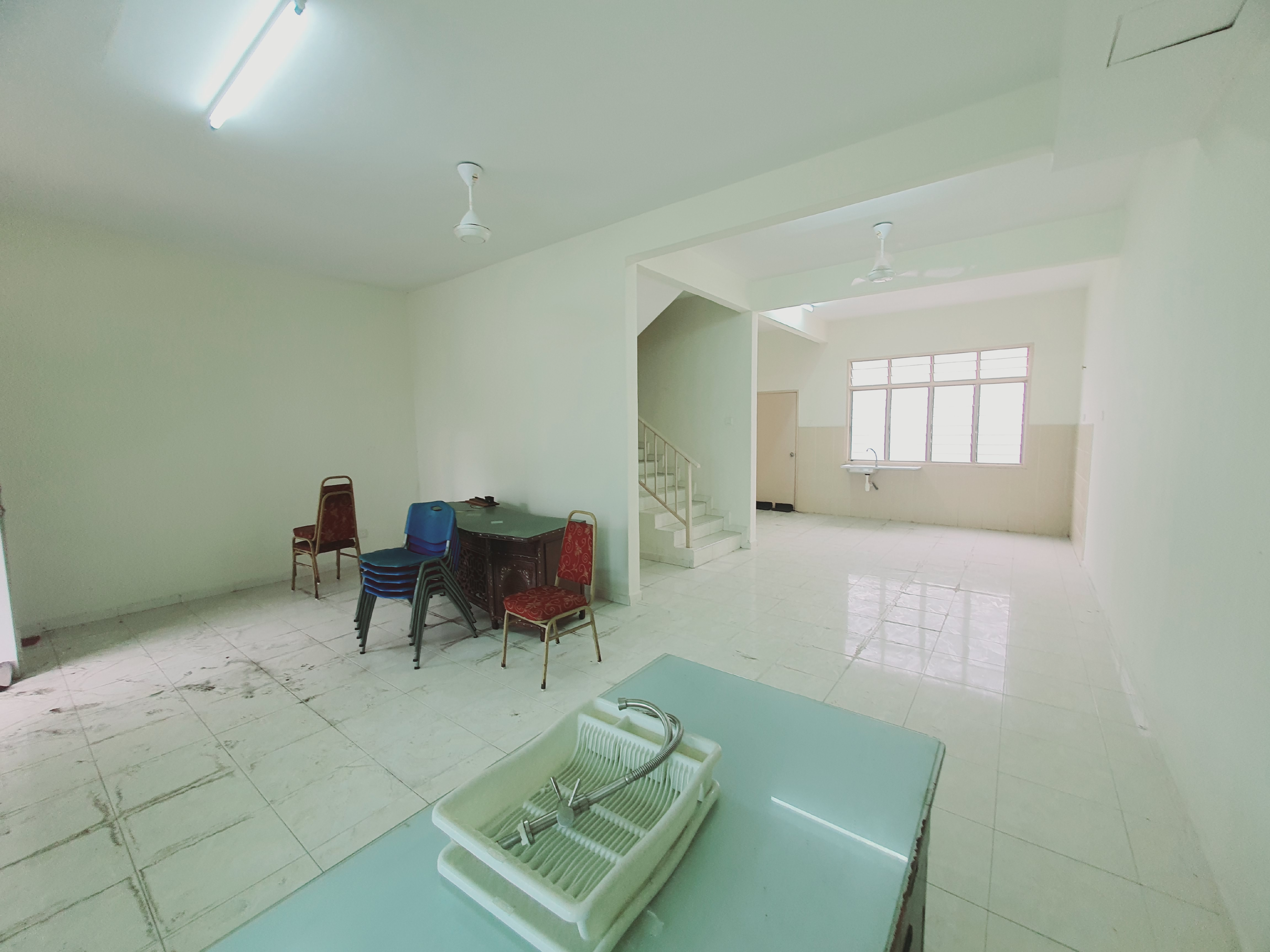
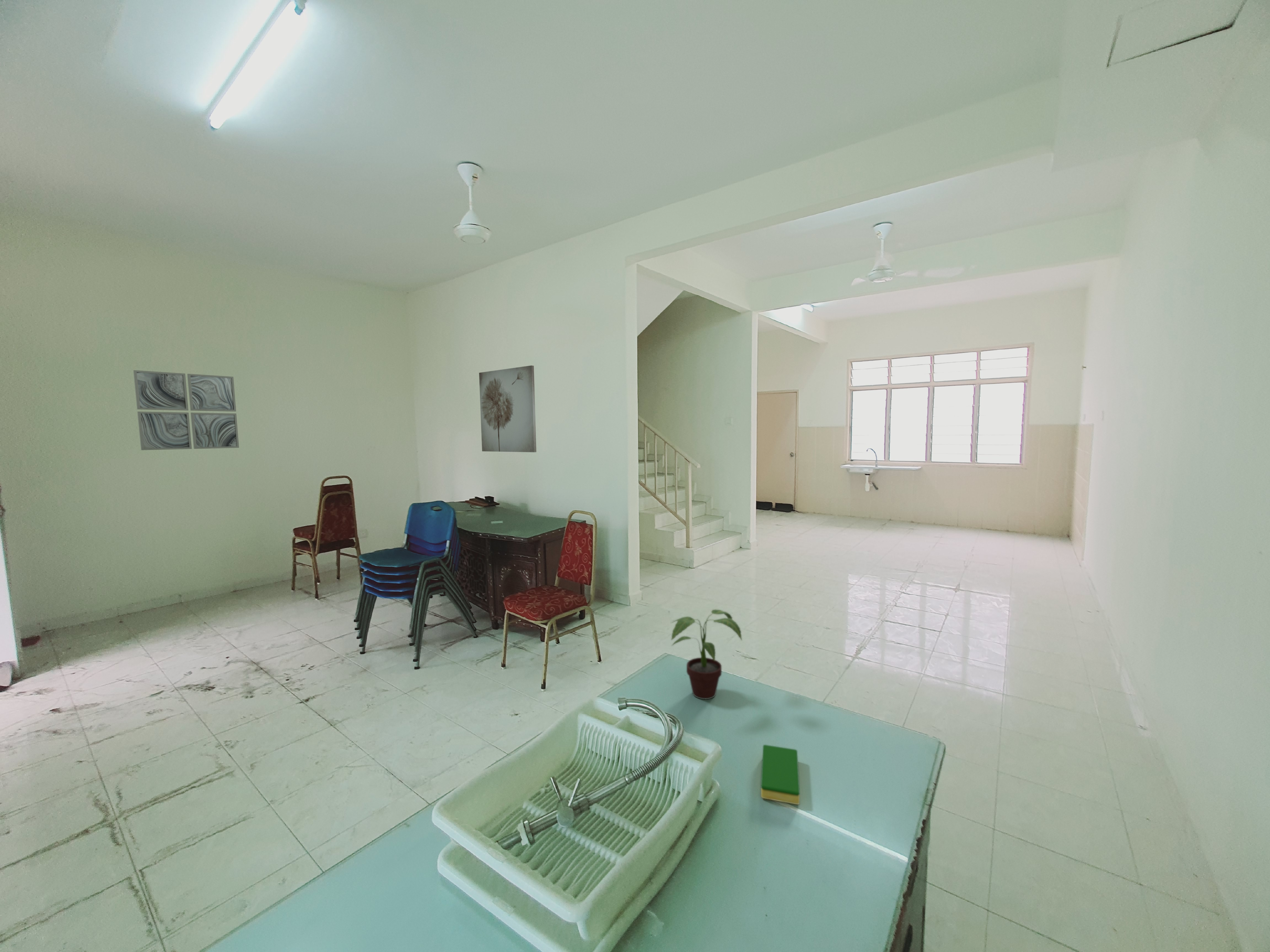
+ dish sponge [761,744,800,805]
+ wall art [479,365,537,452]
+ wall art [133,370,239,451]
+ potted plant [670,609,743,699]
